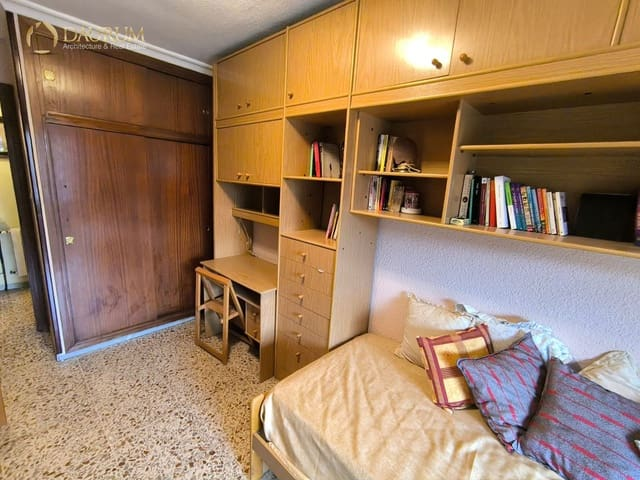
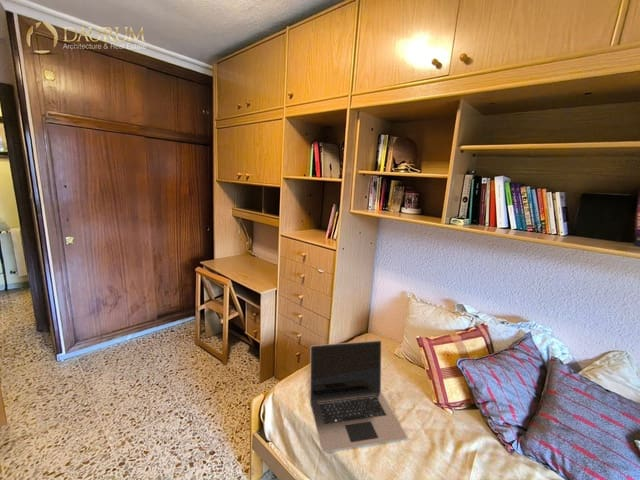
+ laptop [309,339,408,453]
